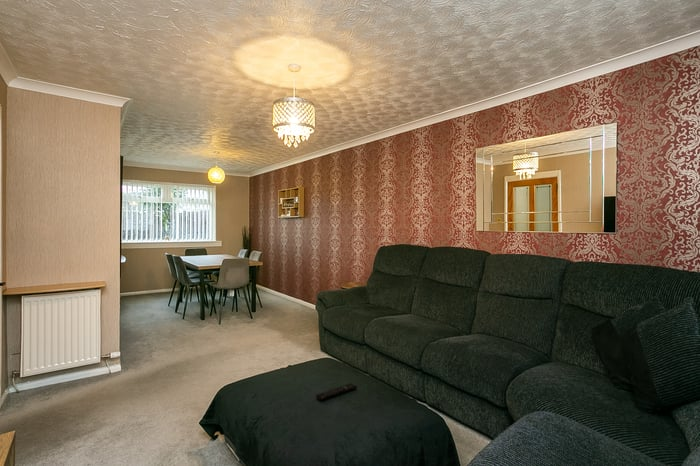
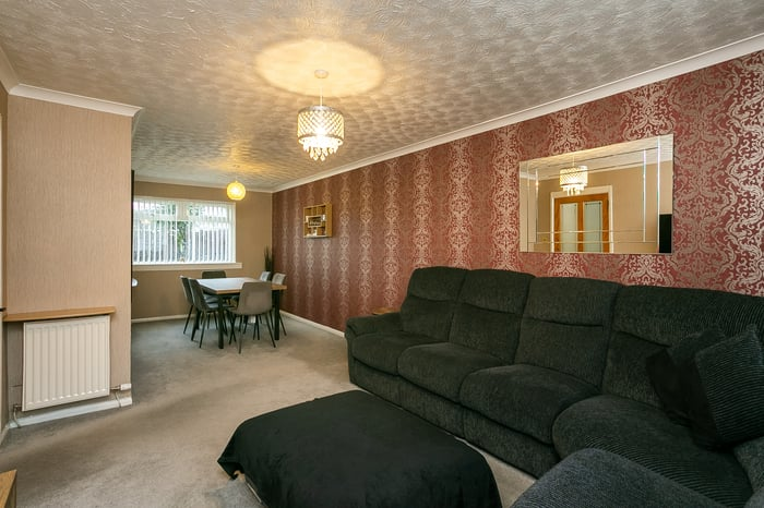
- remote control [315,382,358,401]
